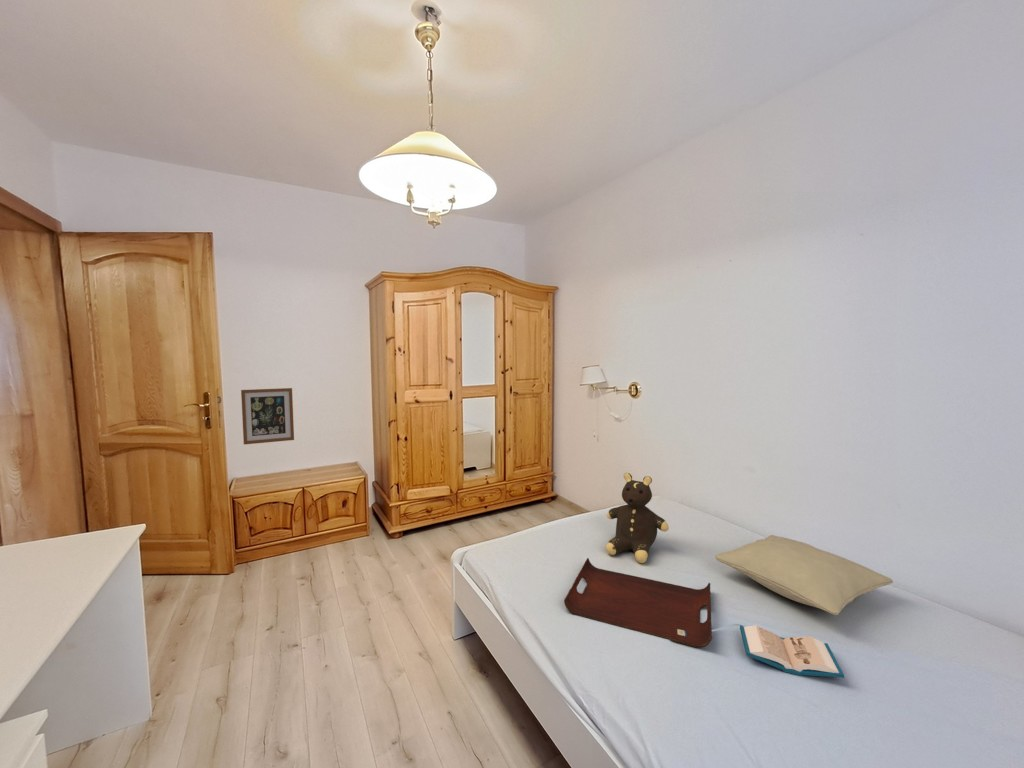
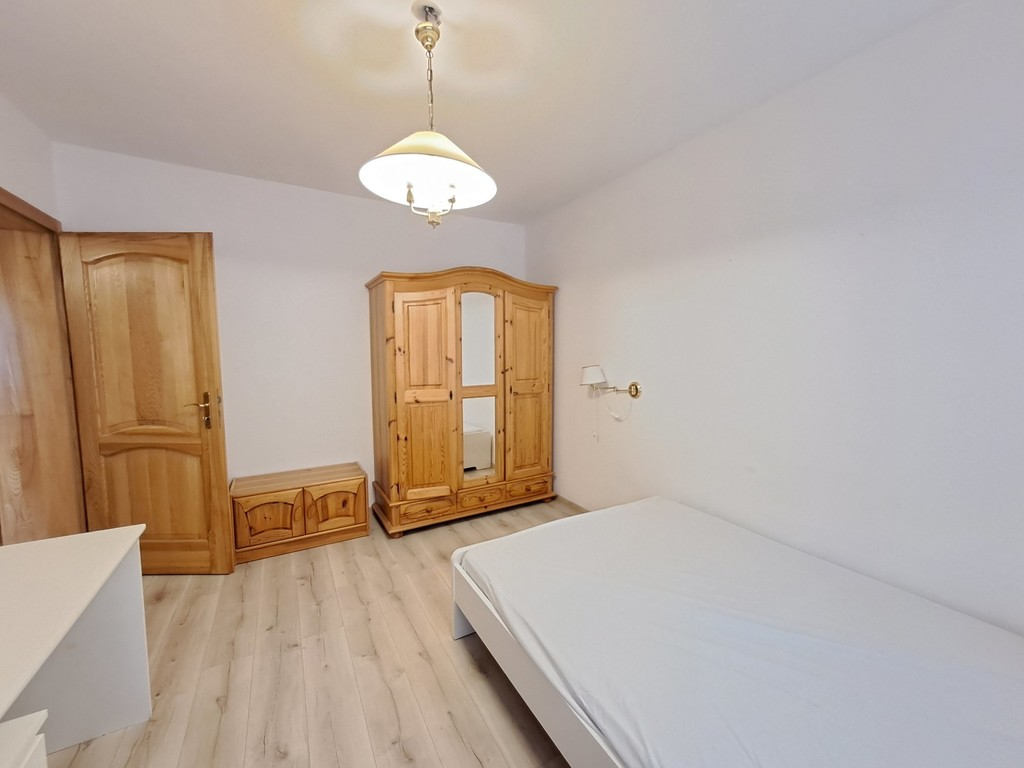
- teddy bear [605,472,670,564]
- pillow [714,534,894,616]
- hardback book [739,624,845,679]
- serving tray [563,557,713,649]
- wall art [240,387,295,446]
